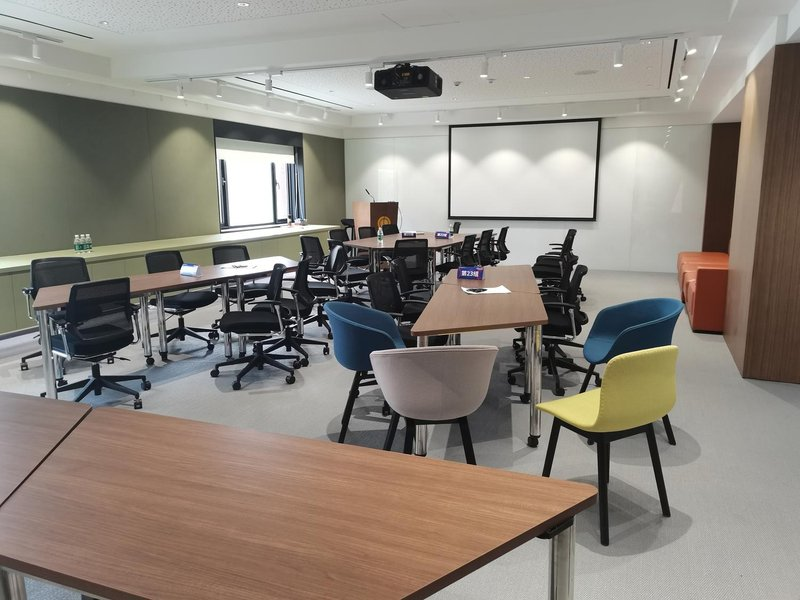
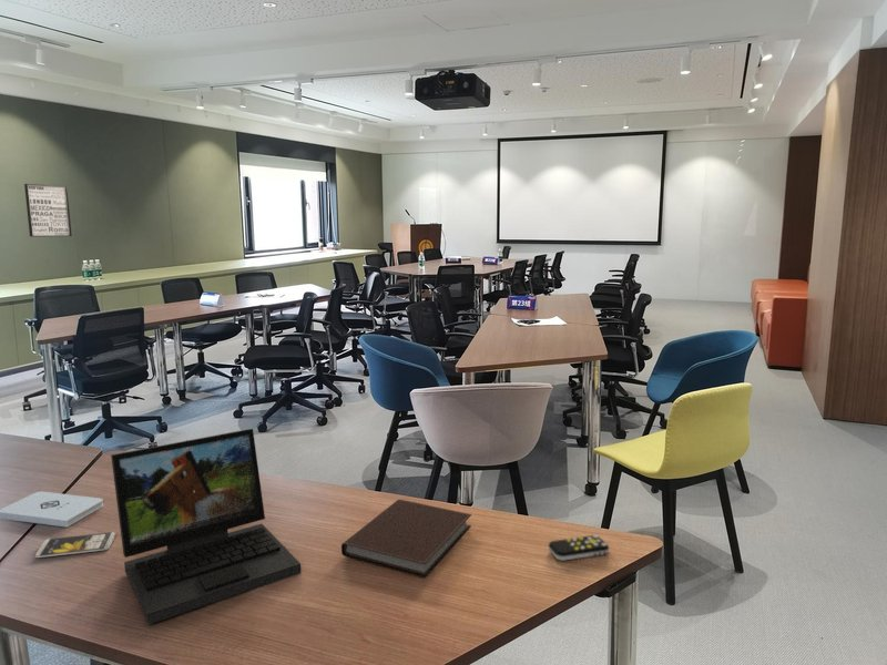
+ wall art [23,183,73,237]
+ laptop [110,428,302,626]
+ notebook [340,499,472,579]
+ notepad [0,490,104,529]
+ smartphone [34,531,116,559]
+ remote control [548,534,610,562]
